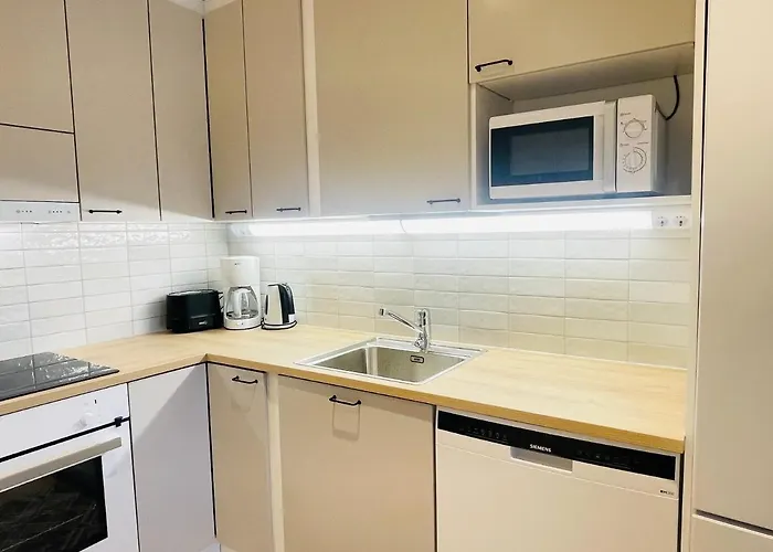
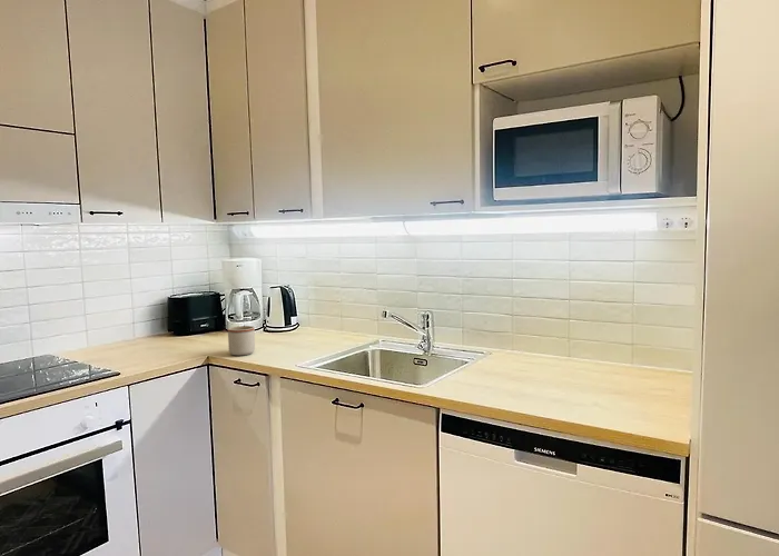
+ mug [227,325,256,356]
